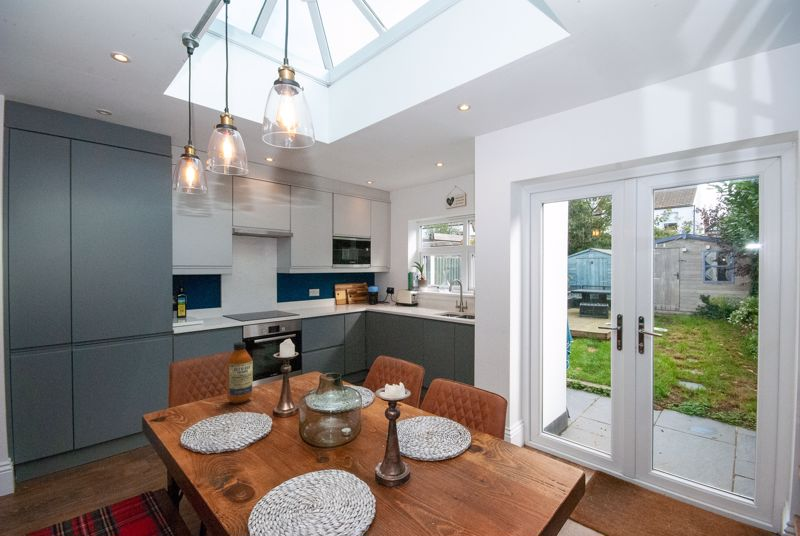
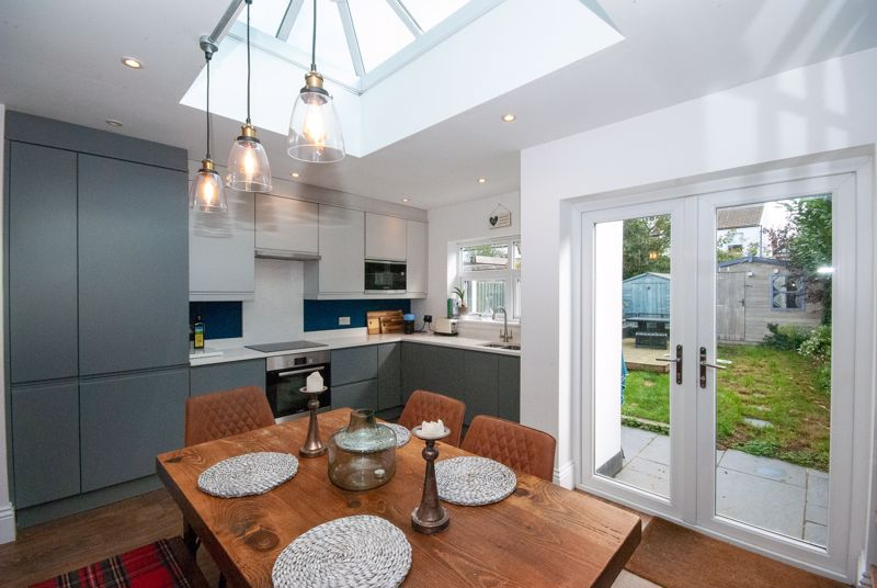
- bottle [225,341,254,405]
